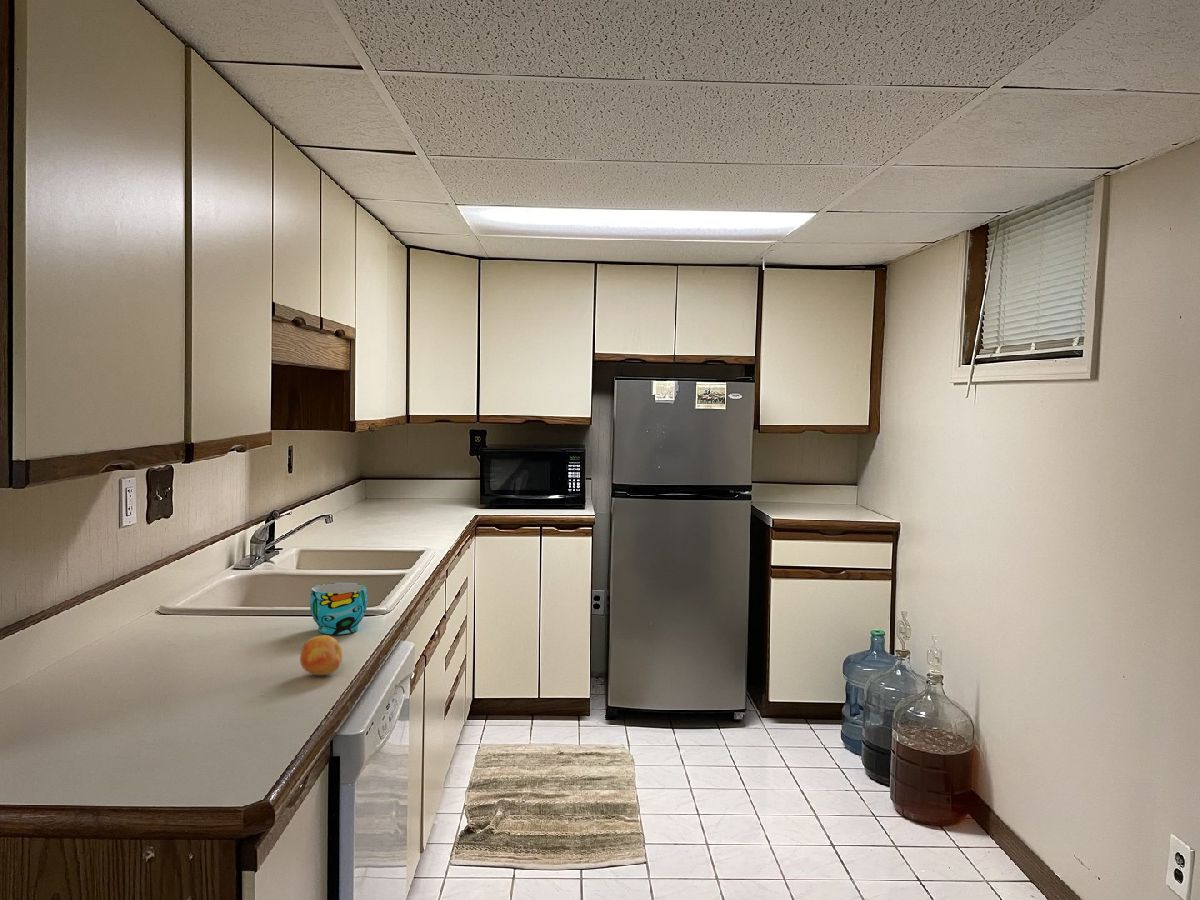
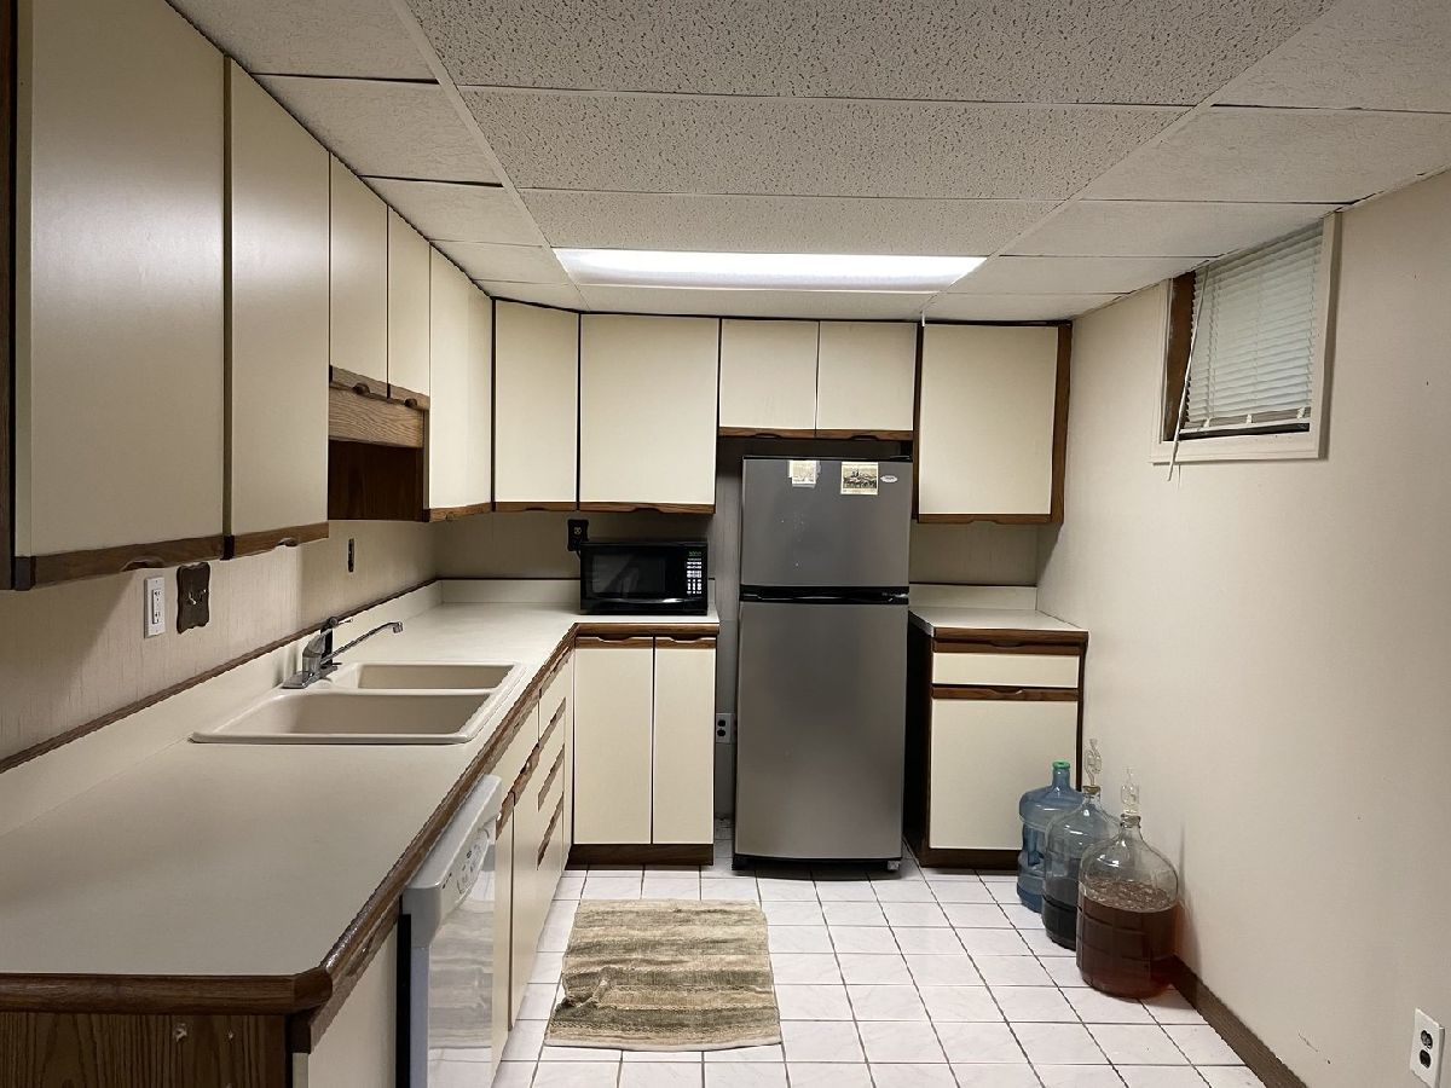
- cup [309,582,368,635]
- fruit [299,634,343,676]
